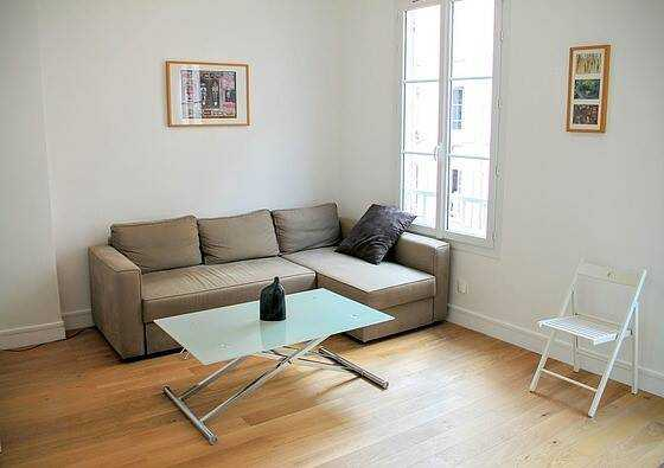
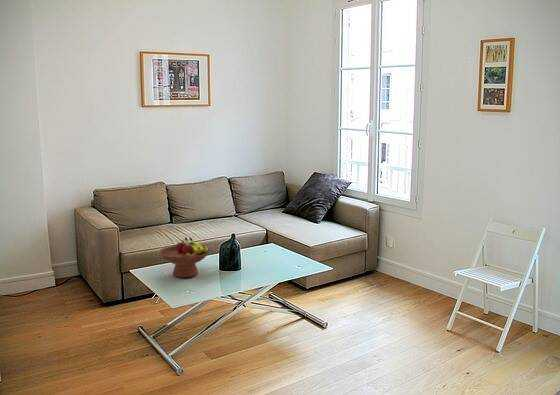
+ fruit bowl [158,237,211,278]
